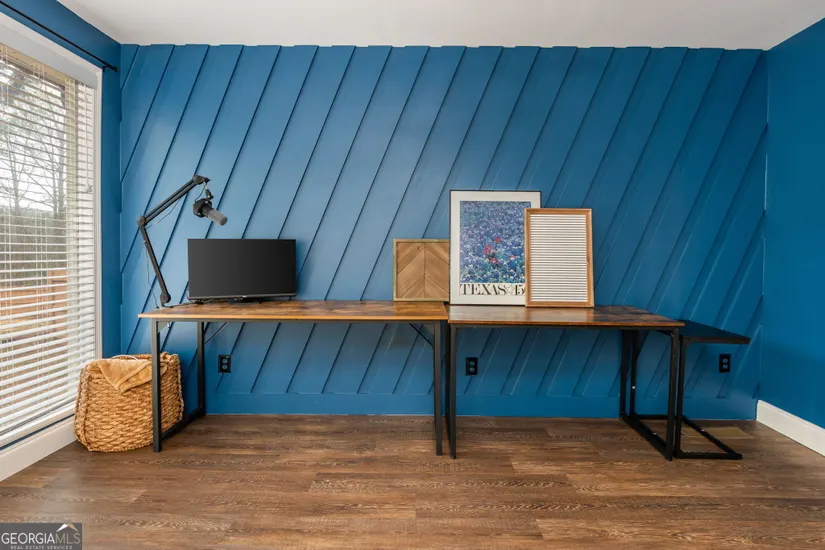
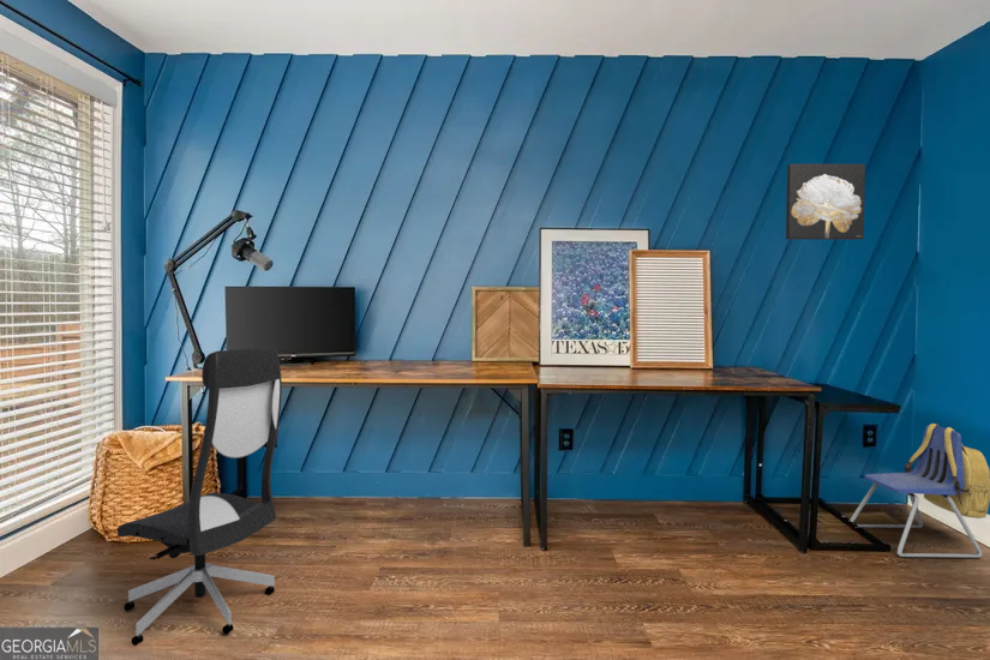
+ office chair [115,347,283,647]
+ wall art [785,163,866,241]
+ backpack [848,422,990,559]
